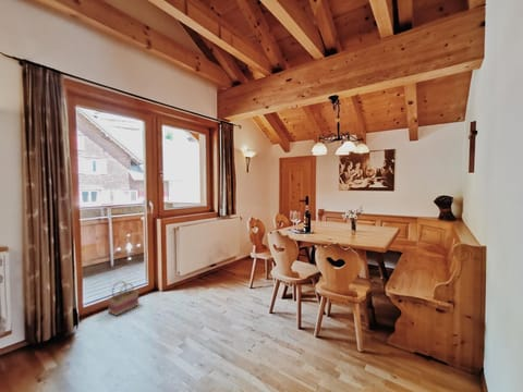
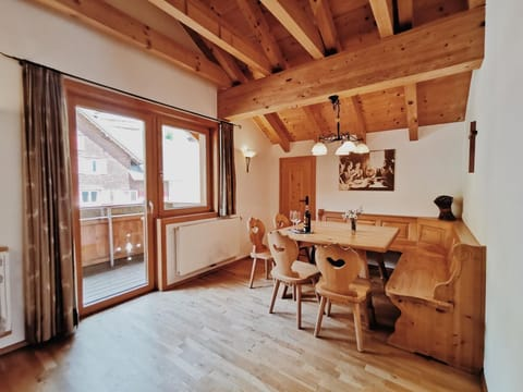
- basket [107,280,139,317]
